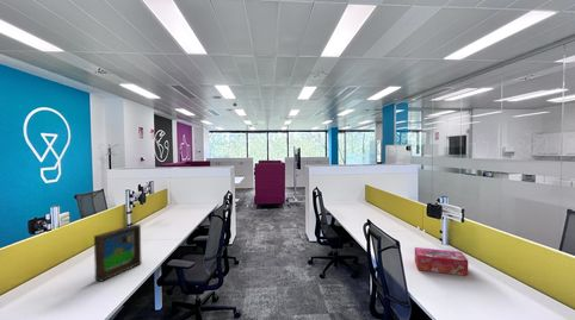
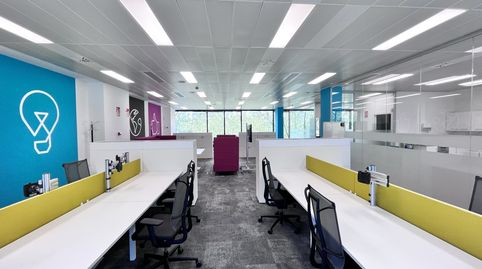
- picture frame [93,224,143,283]
- tissue box [414,246,469,277]
